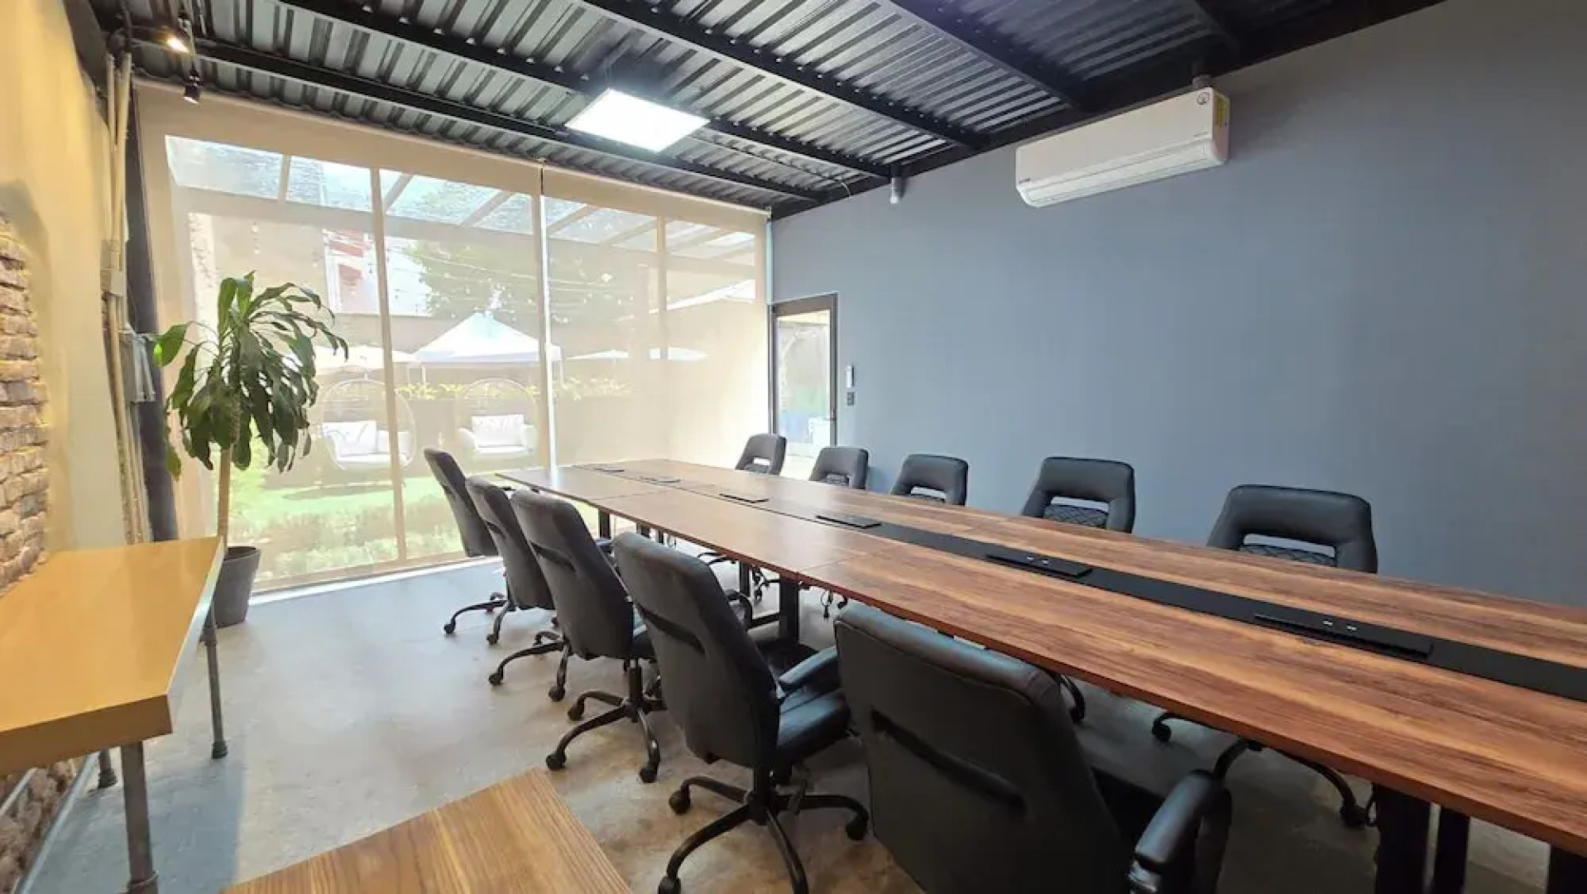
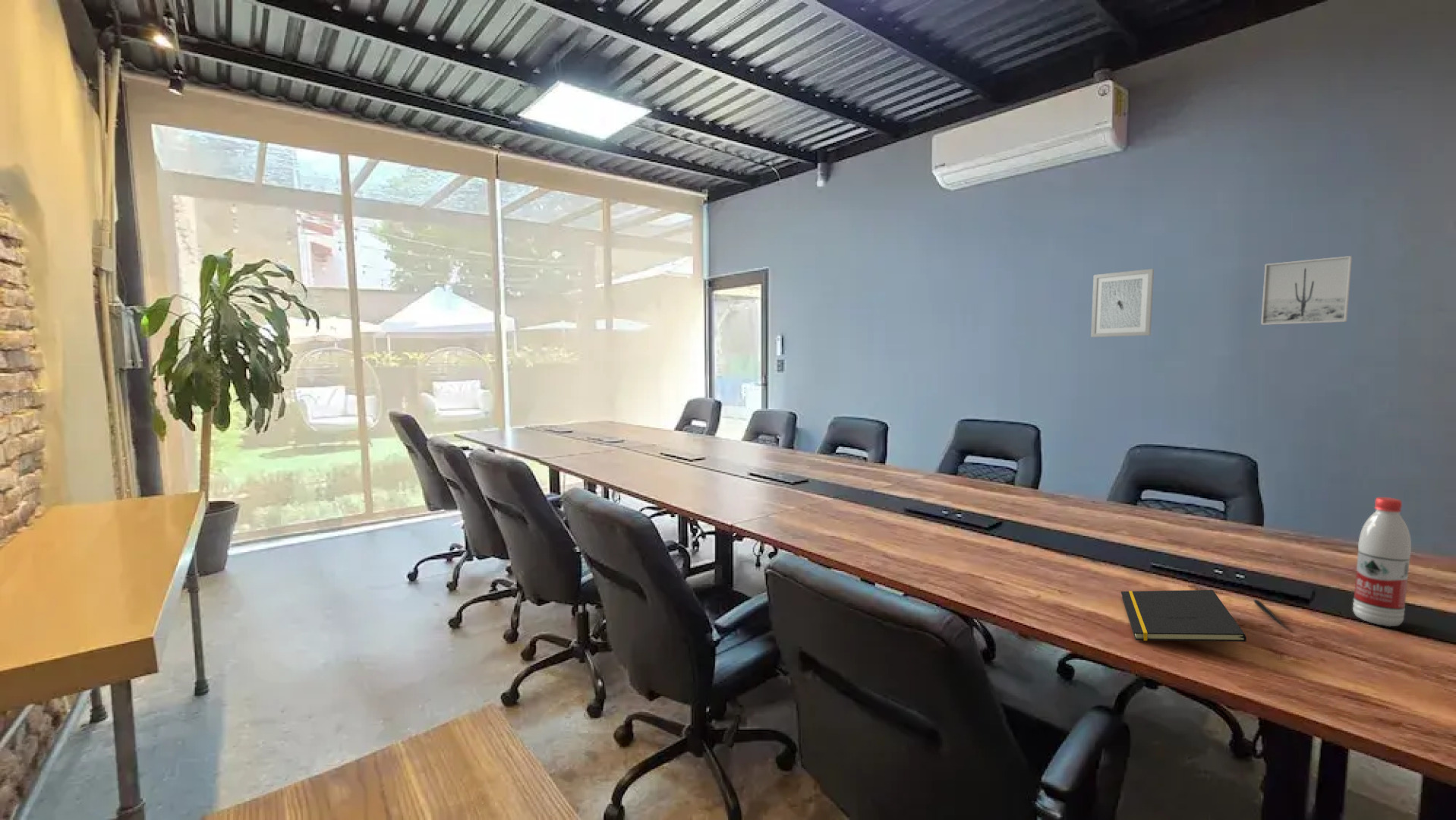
+ wall art [1260,255,1353,326]
+ notepad [1120,589,1247,642]
+ pen [1253,598,1288,630]
+ wall art [1090,268,1155,338]
+ water bottle [1352,497,1412,627]
